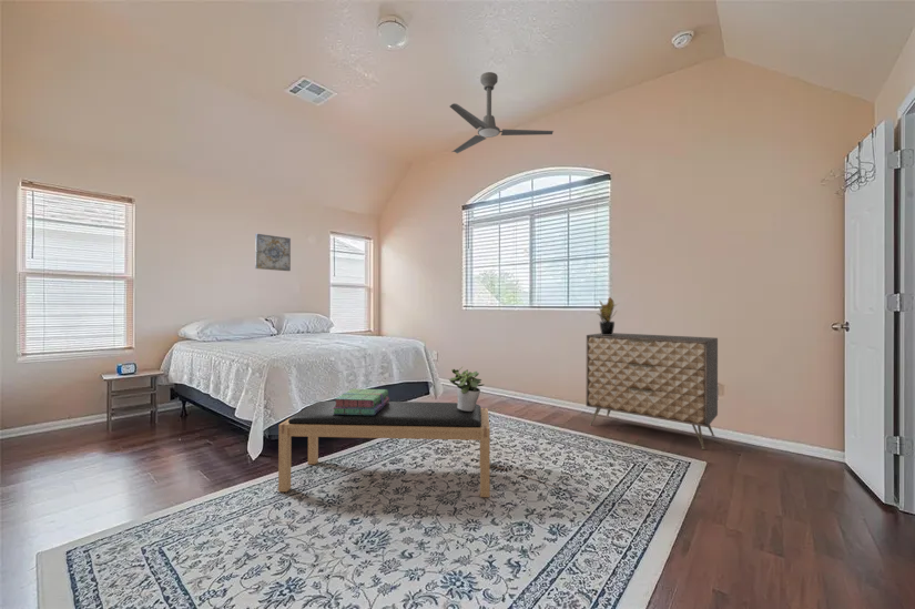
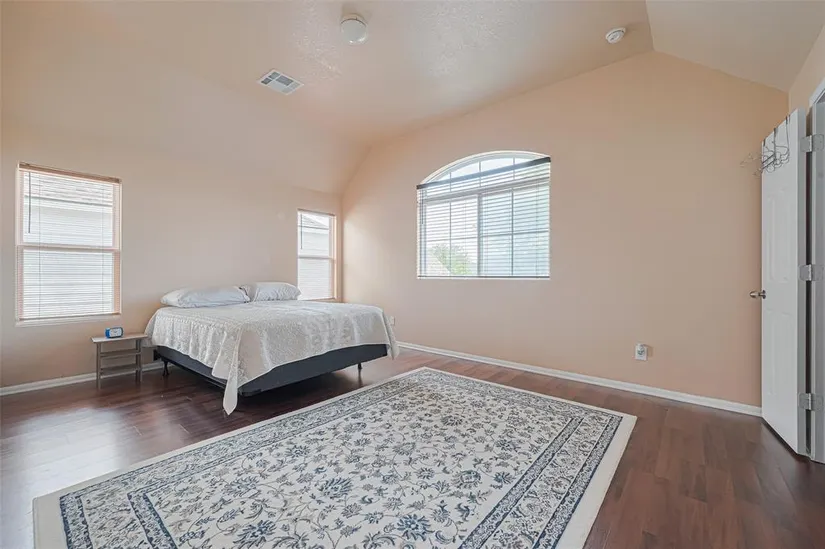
- wall art [254,233,292,272]
- dresser [586,332,719,450]
- potted plant [597,296,619,335]
- stack of books [333,388,390,415]
- potted plant [449,366,486,412]
- bench [277,400,491,498]
- ceiling fan [449,71,555,154]
